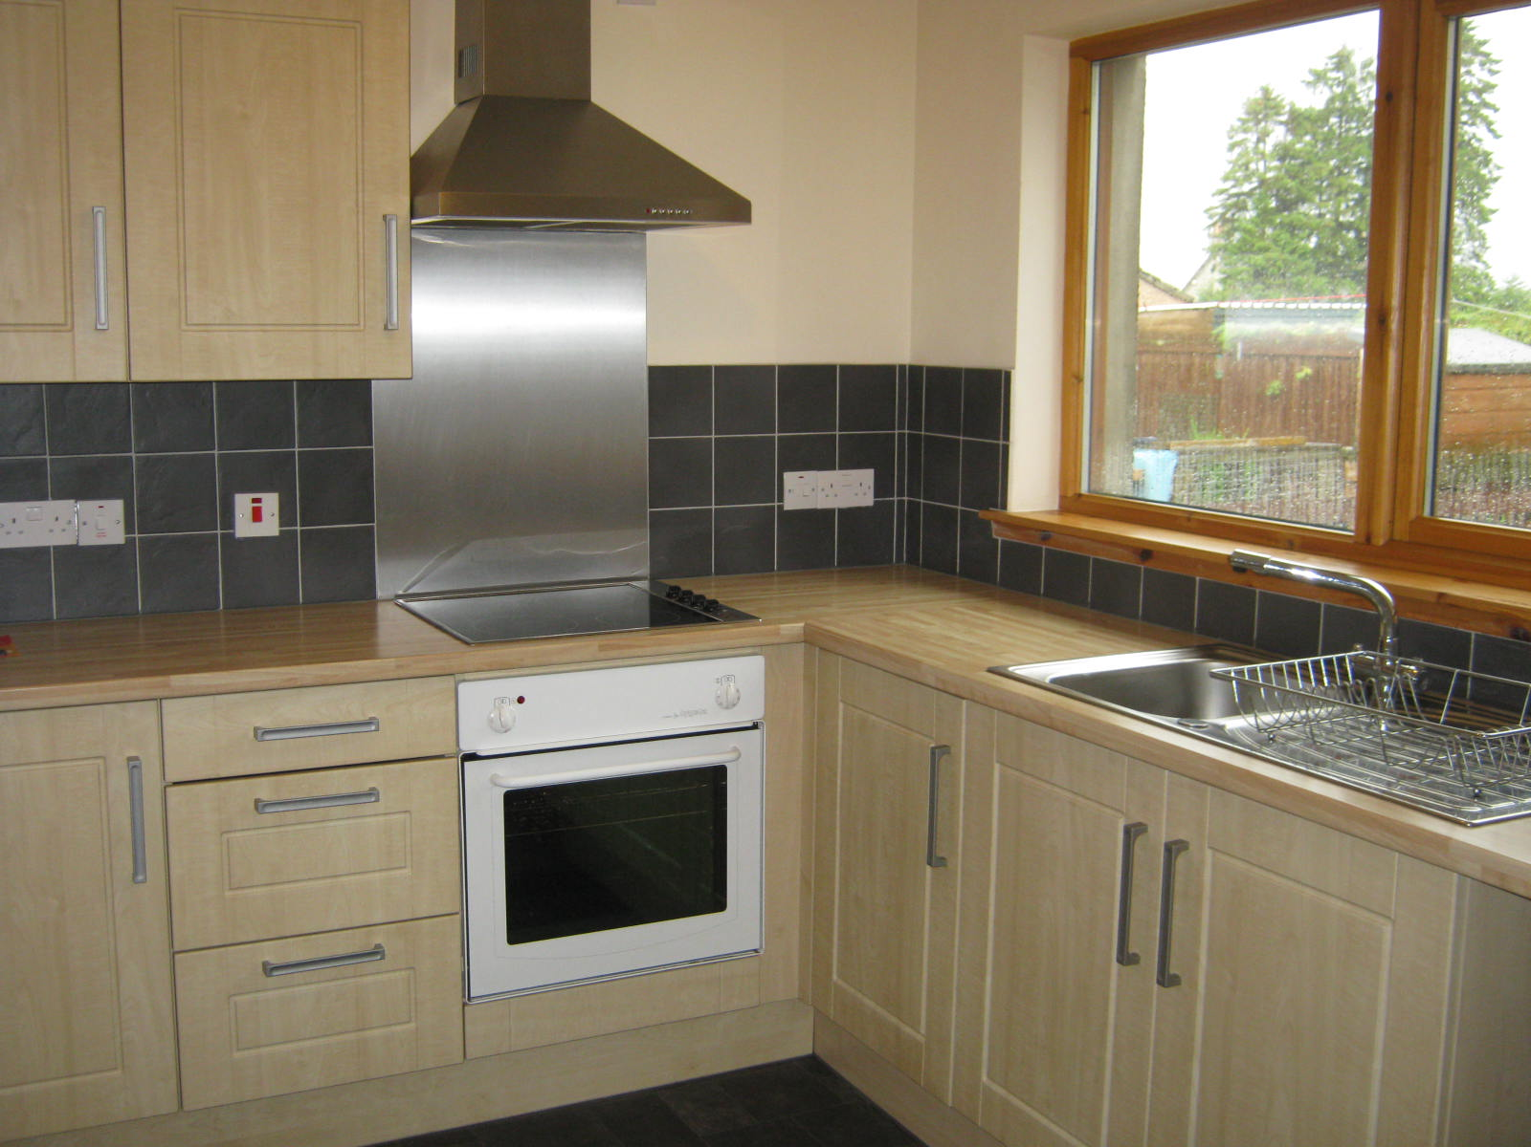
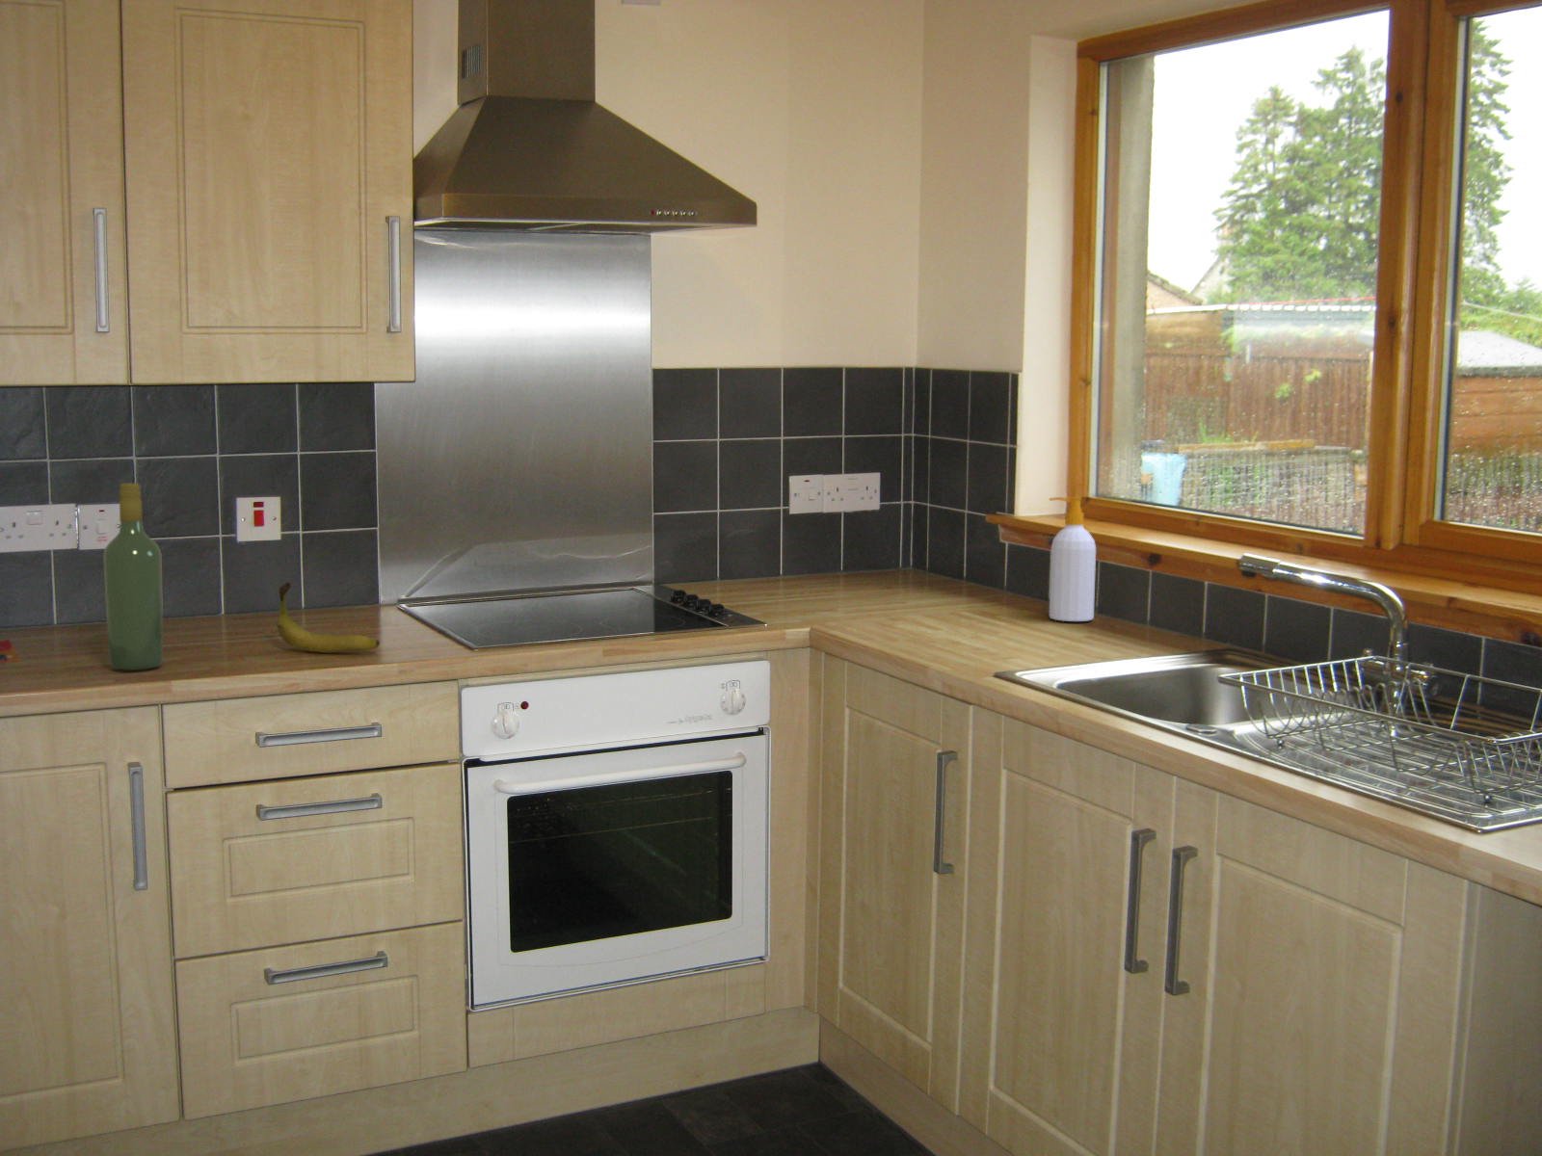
+ wine bottle [102,482,164,672]
+ banana [276,580,381,654]
+ soap bottle [1049,497,1096,622]
